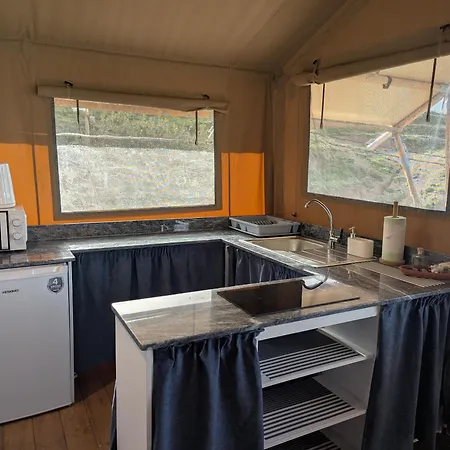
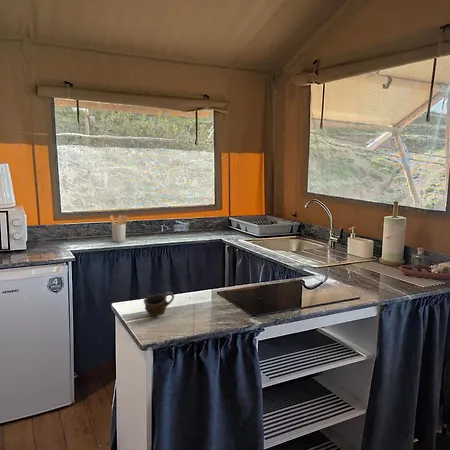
+ utensil holder [109,214,129,243]
+ cup [143,290,175,317]
